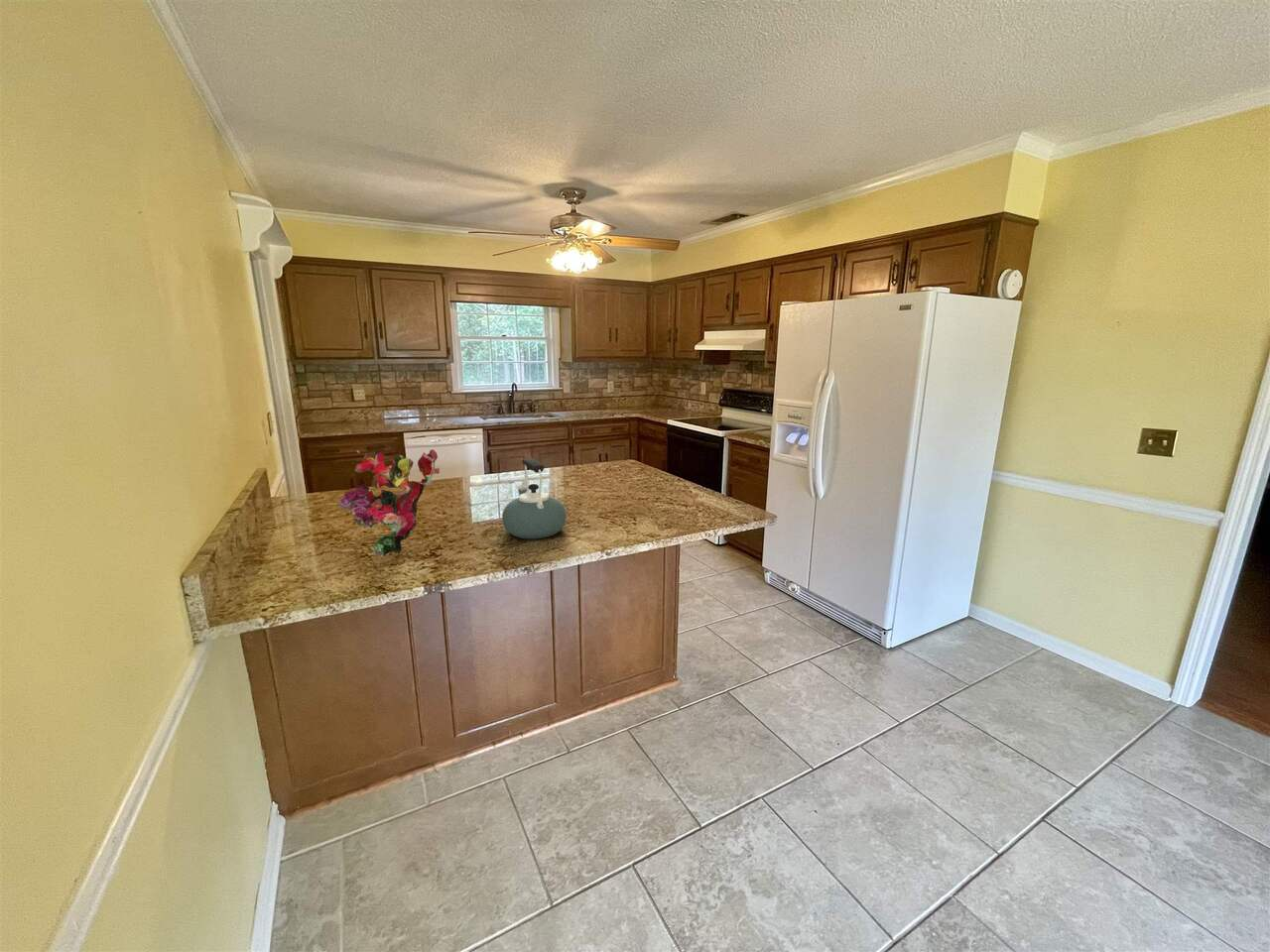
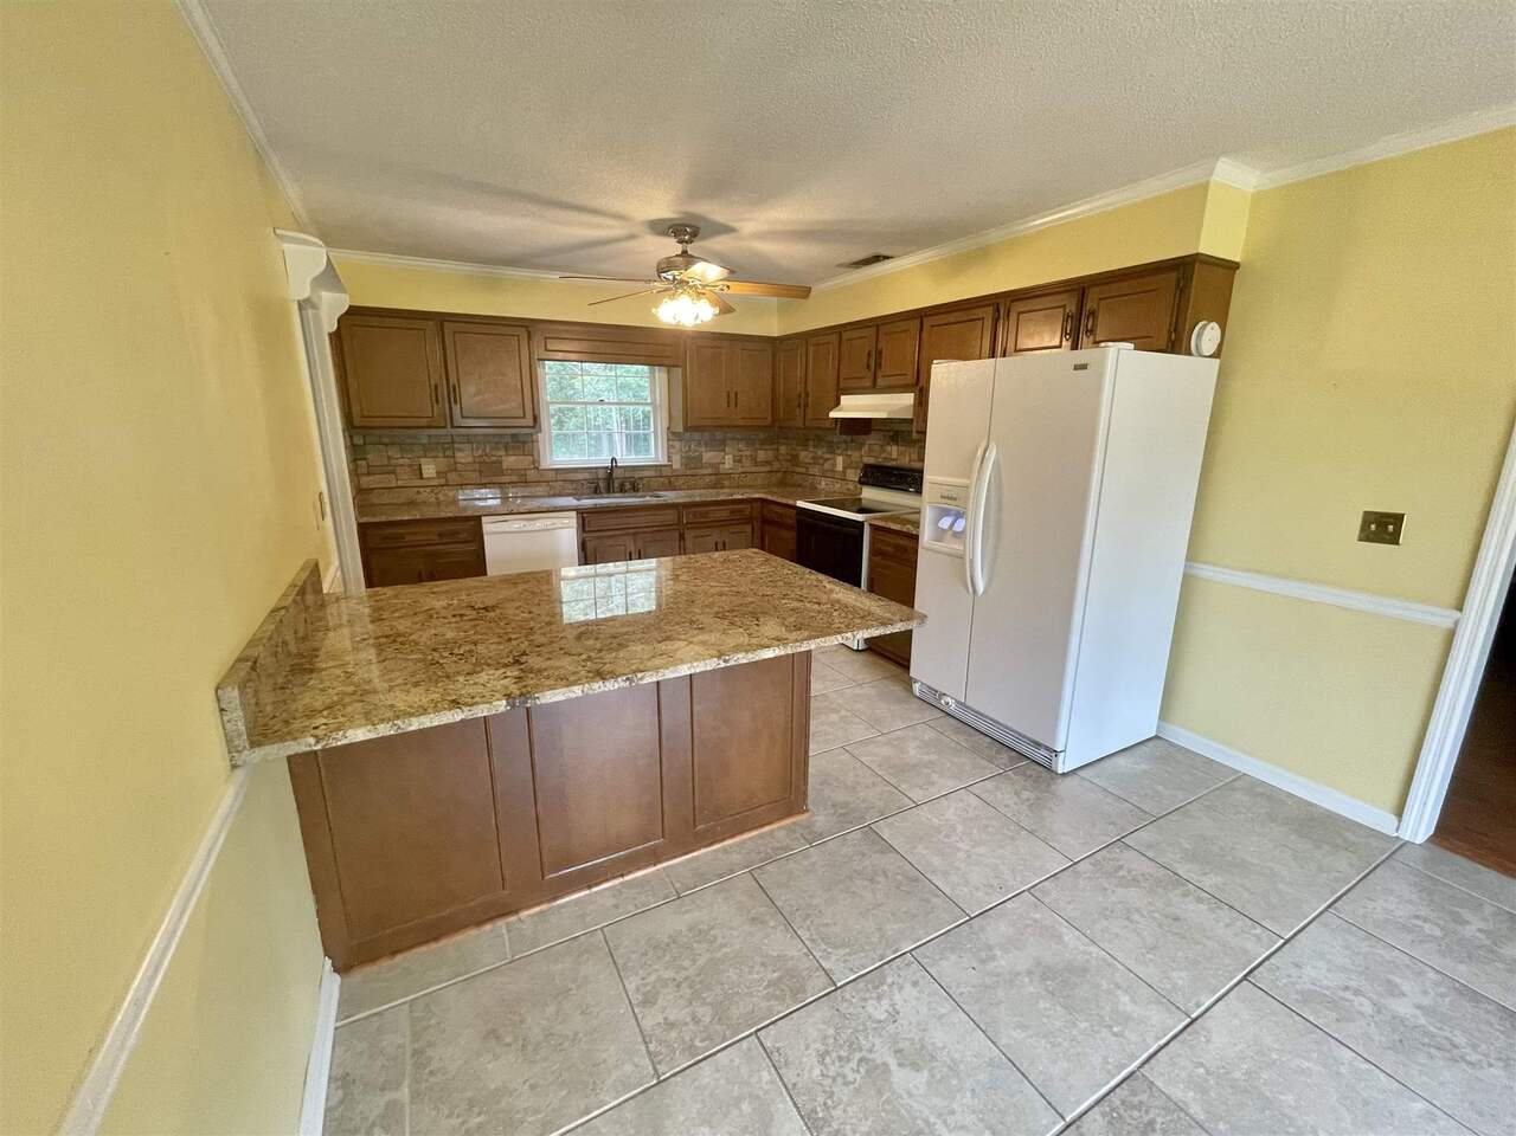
- kettle [501,457,568,539]
- flower [337,448,441,557]
